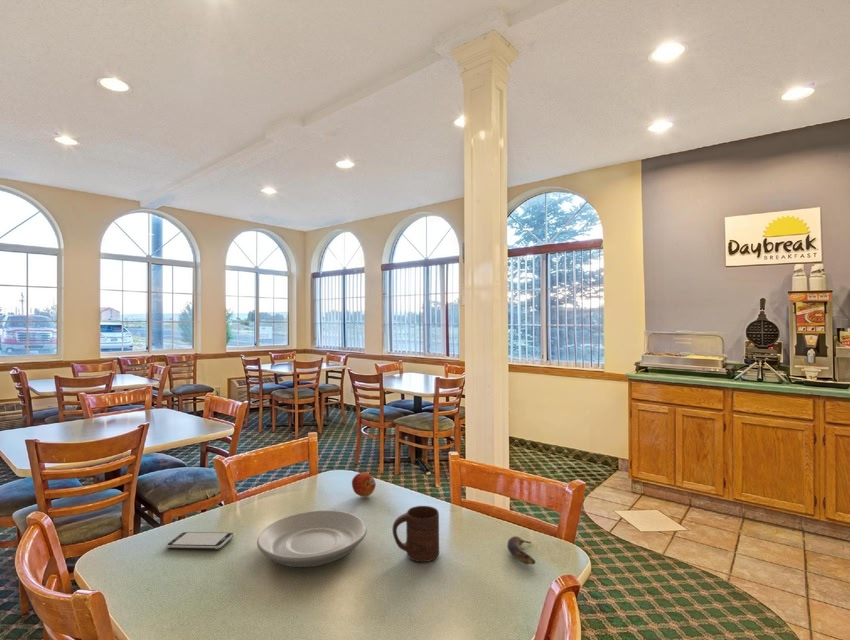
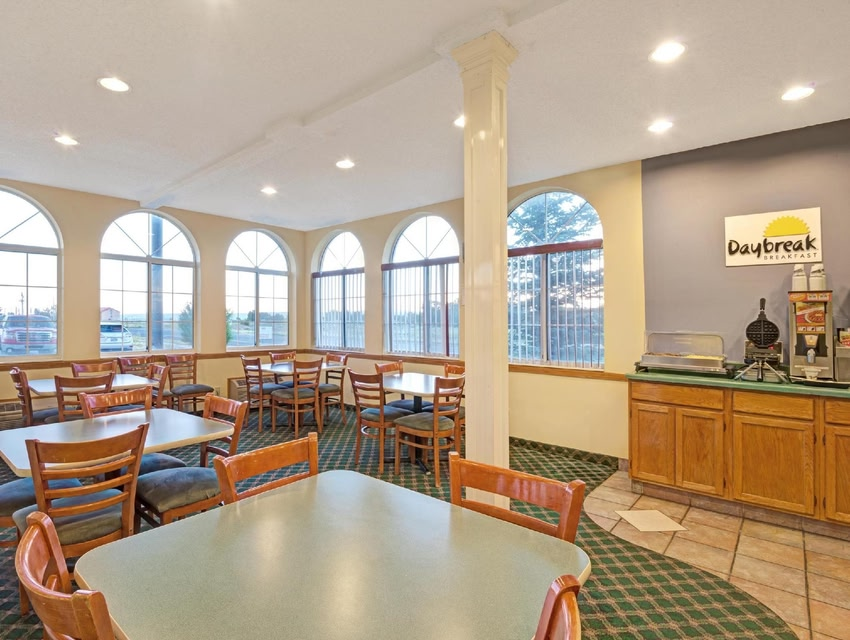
- cup [391,505,440,563]
- fruit [351,472,377,498]
- smartphone [165,531,234,550]
- banana [506,535,536,566]
- plate [256,509,368,568]
